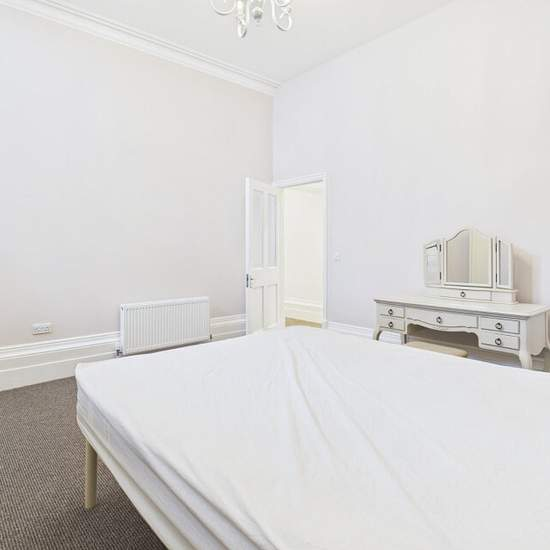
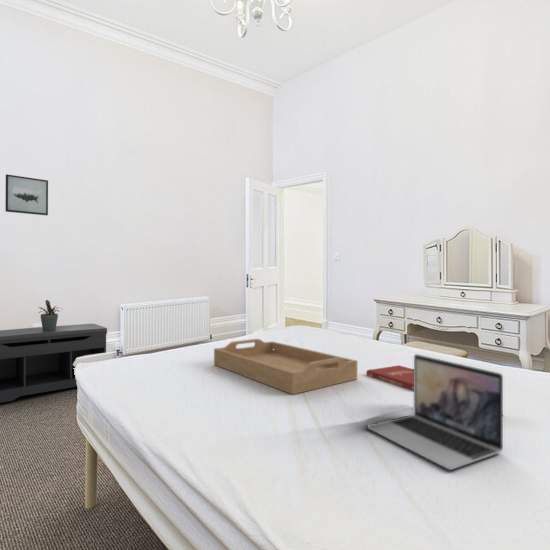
+ bench [0,323,108,404]
+ book [365,364,414,392]
+ serving tray [213,338,358,395]
+ wall art [4,173,49,216]
+ laptop [366,353,504,471]
+ potted plant [37,299,64,330]
